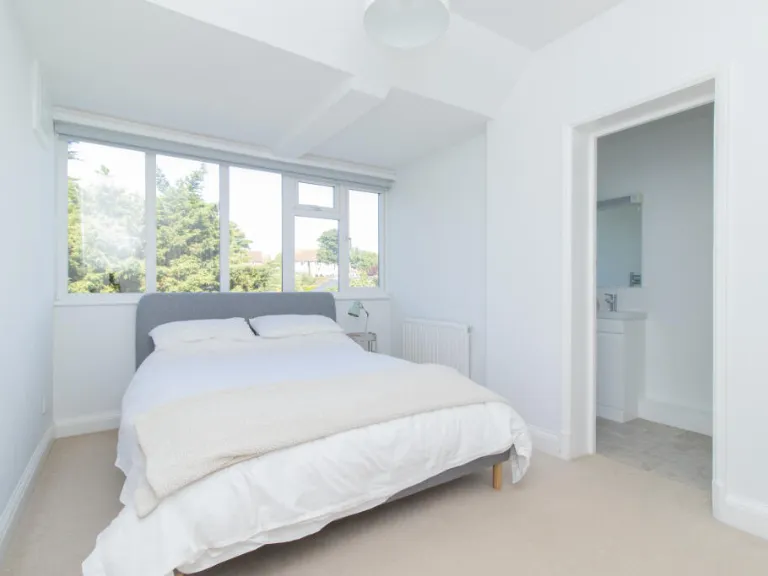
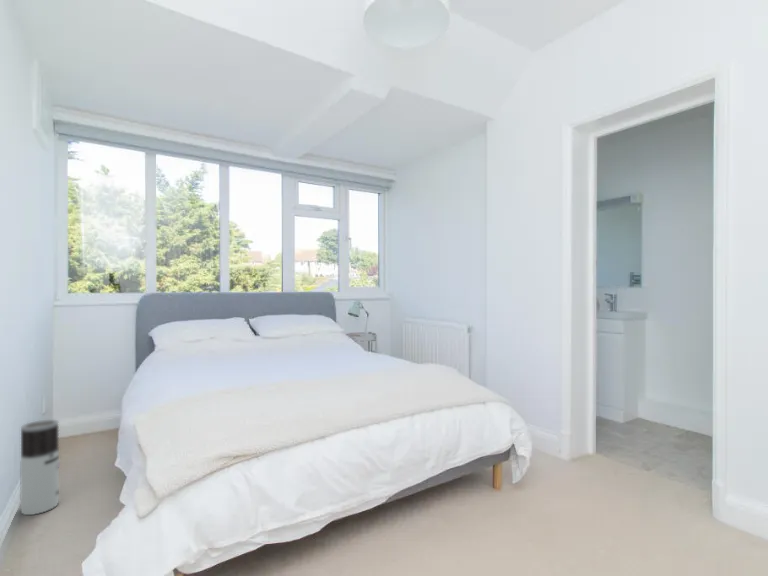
+ air purifier [20,419,61,516]
